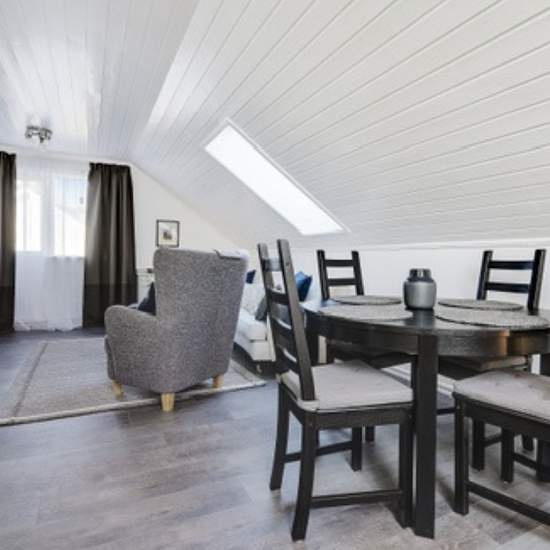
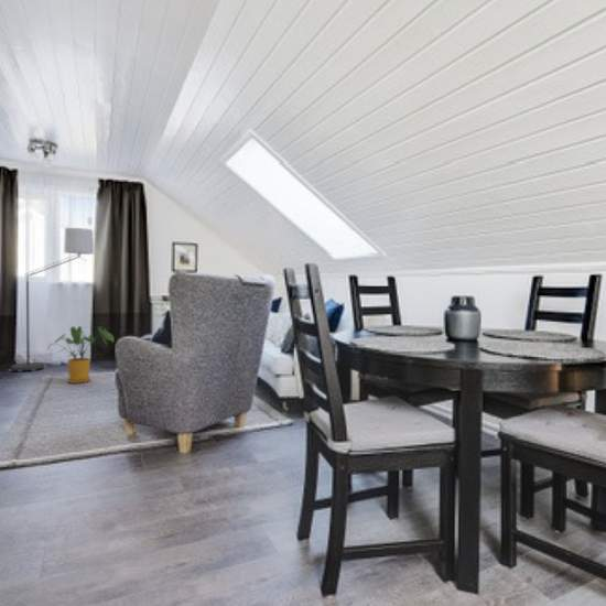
+ floor lamp [8,227,95,372]
+ house plant [45,325,115,385]
